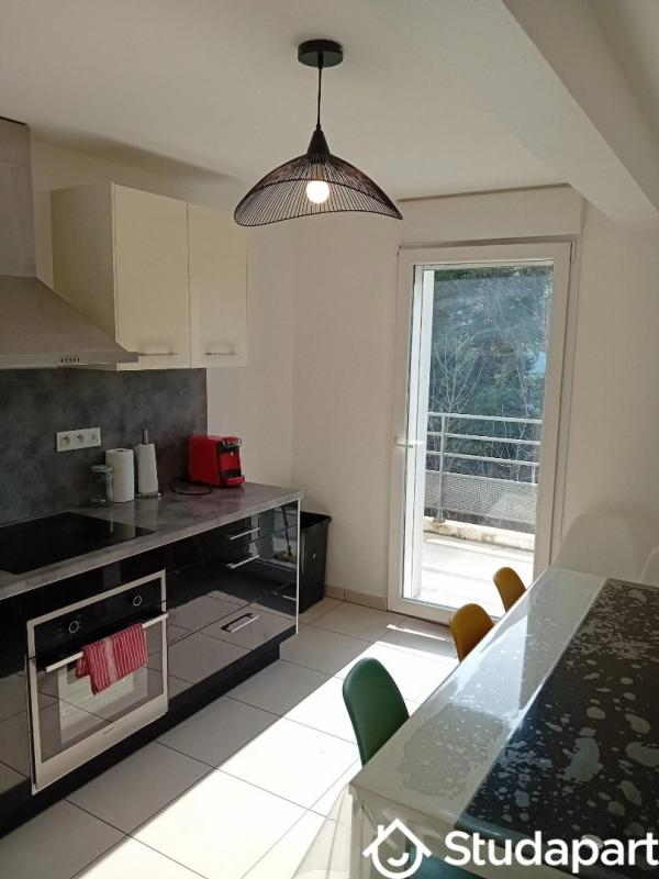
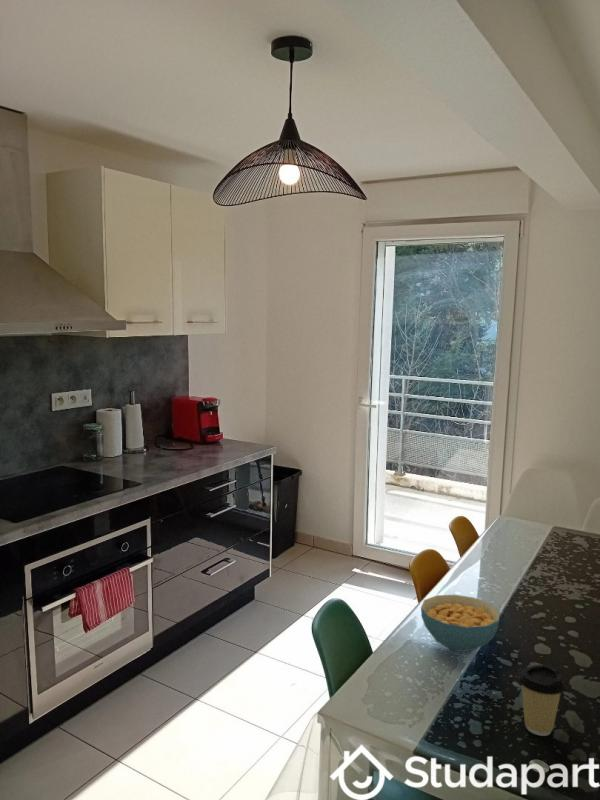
+ coffee cup [517,664,566,737]
+ cereal bowl [420,594,501,653]
